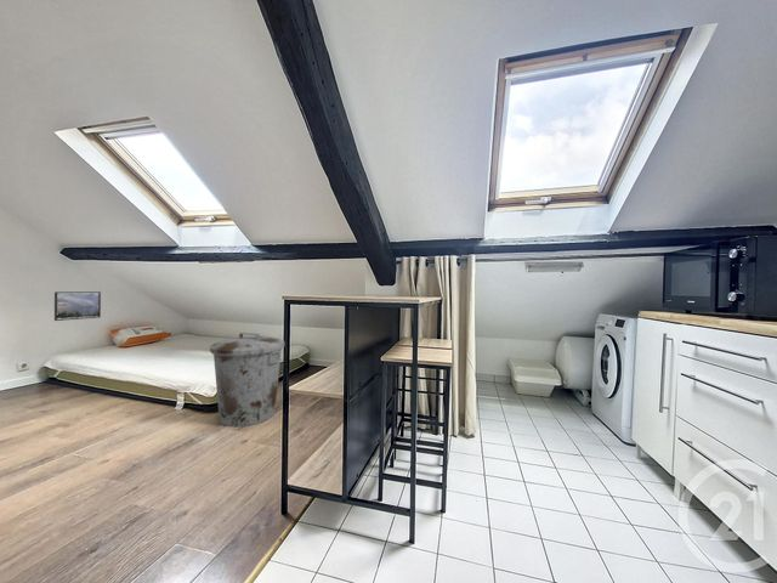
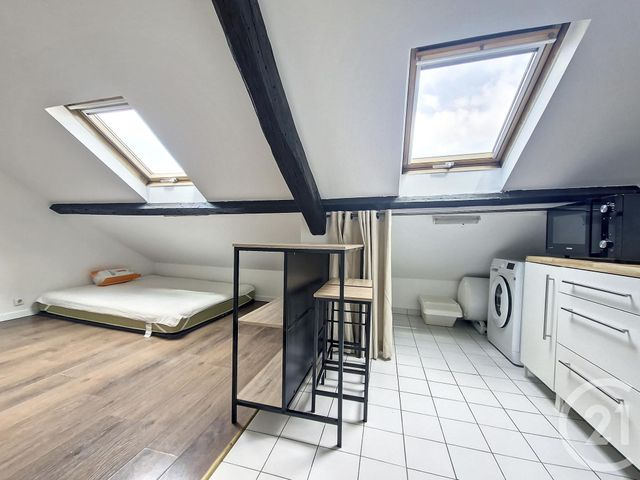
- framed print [53,290,102,322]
- trash can [209,332,284,429]
